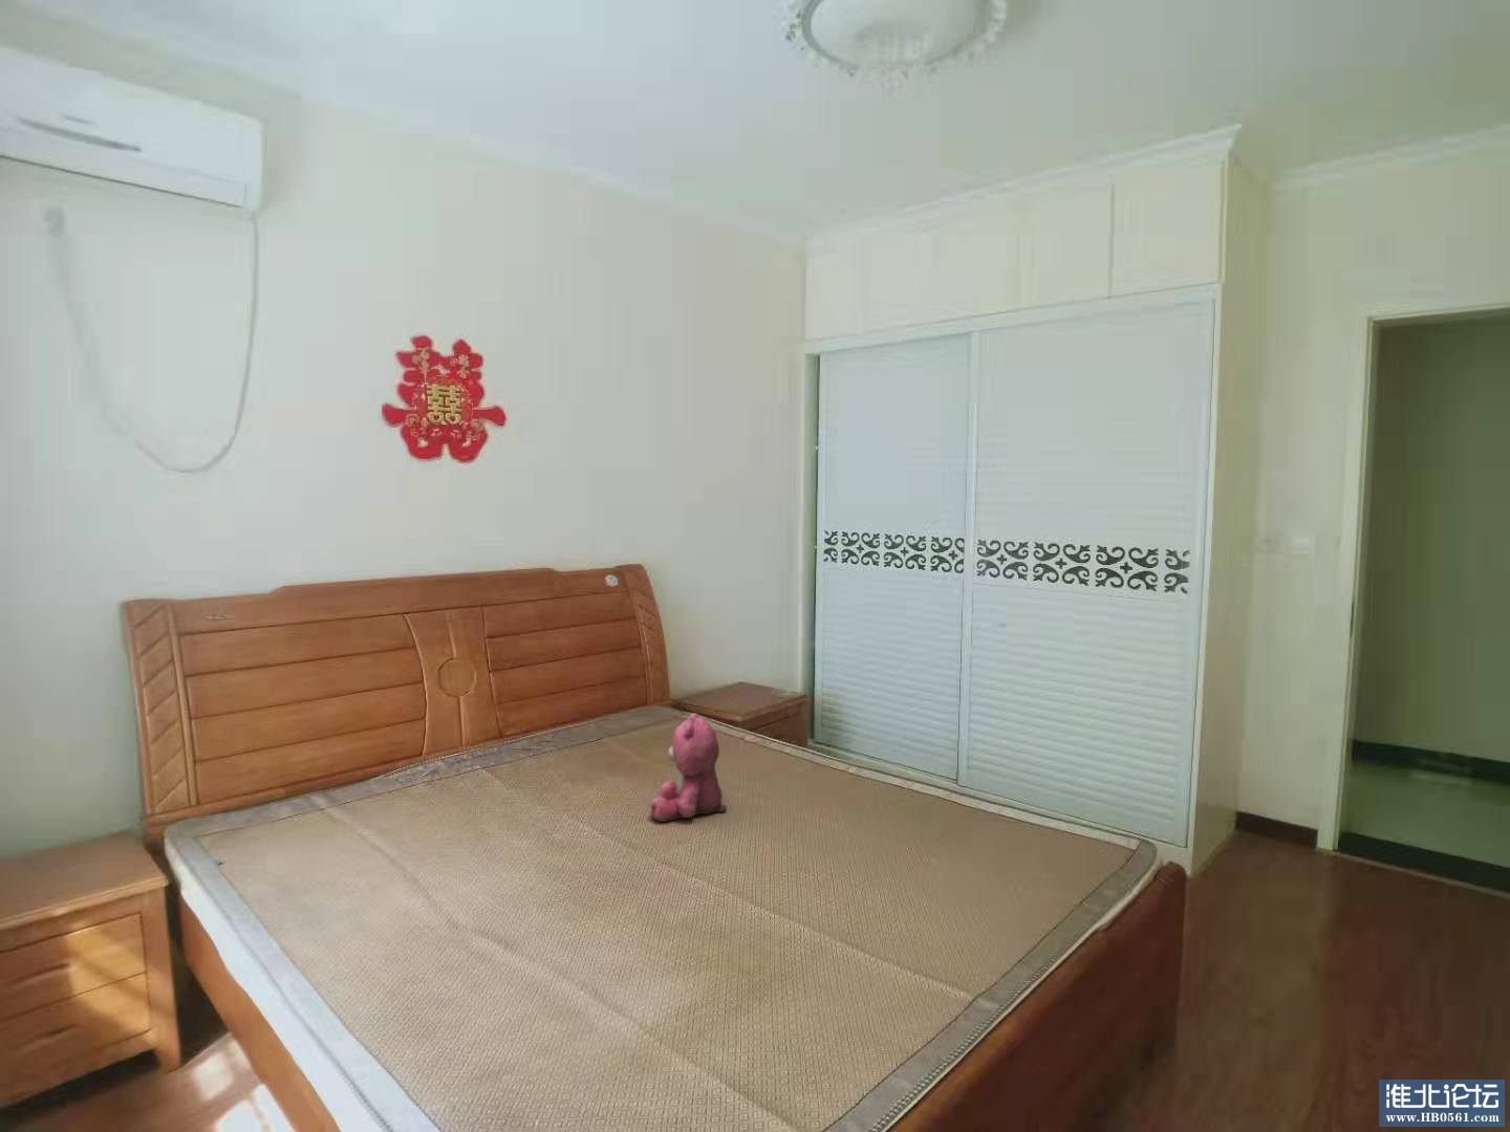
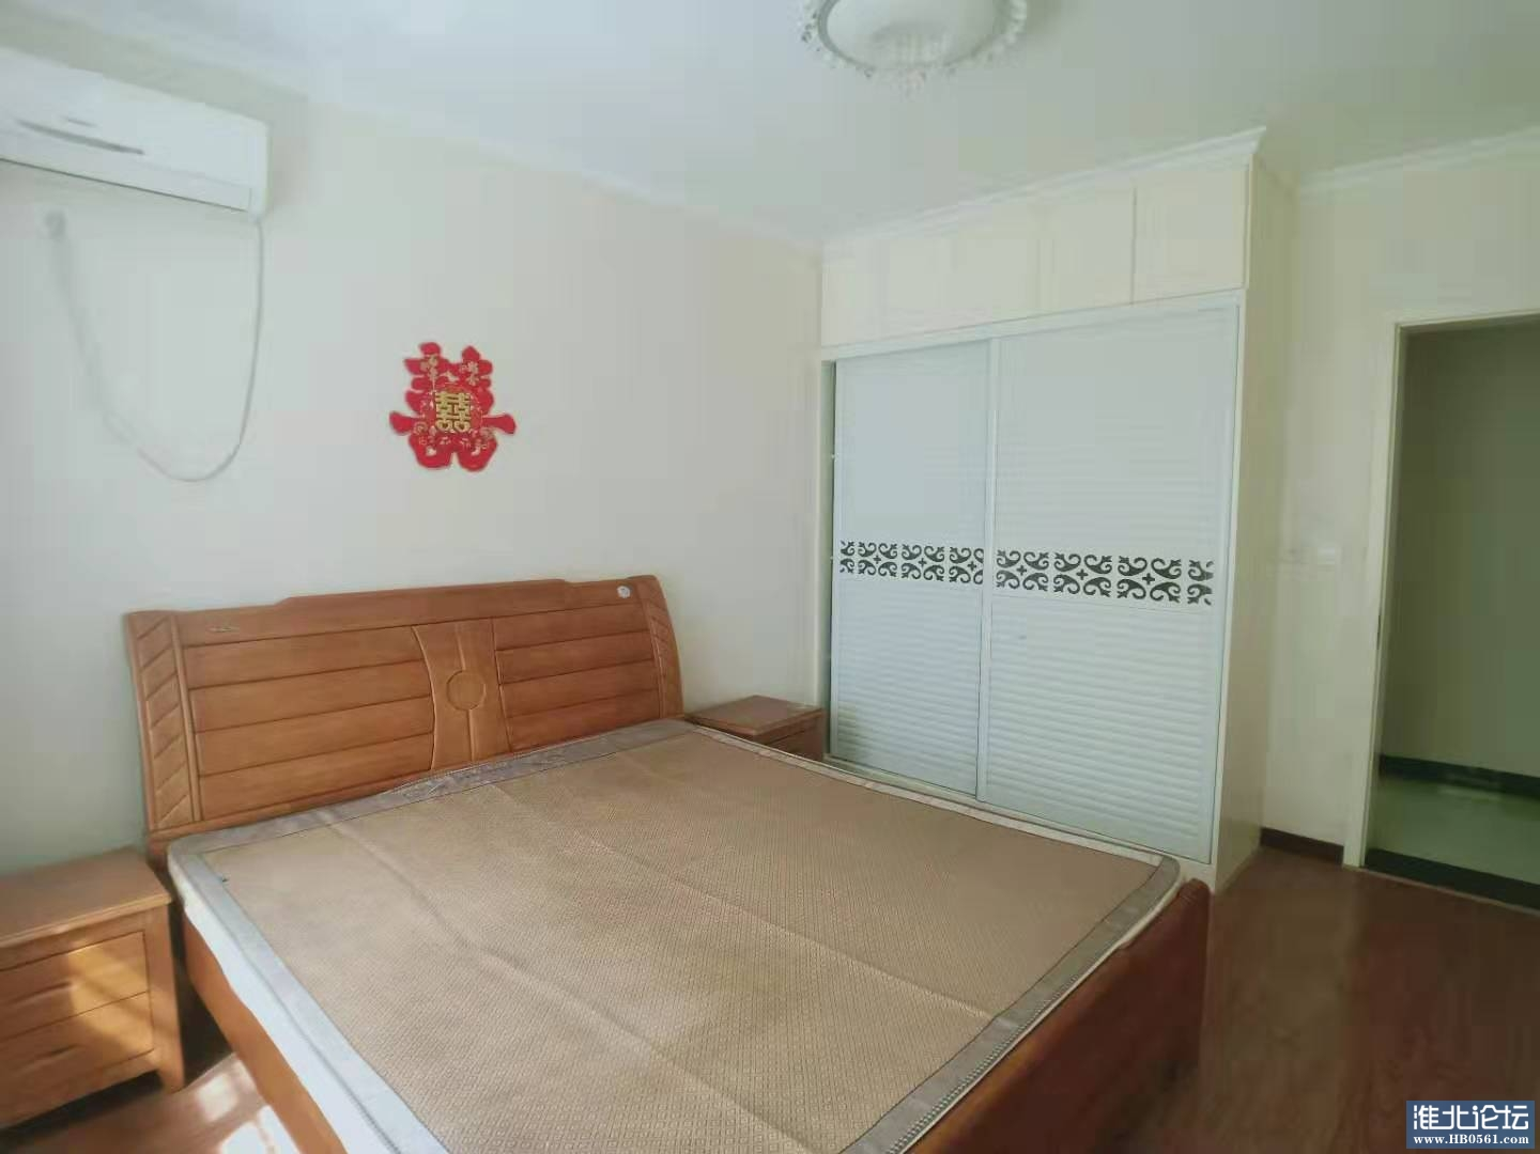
- teddy bear [650,712,728,823]
